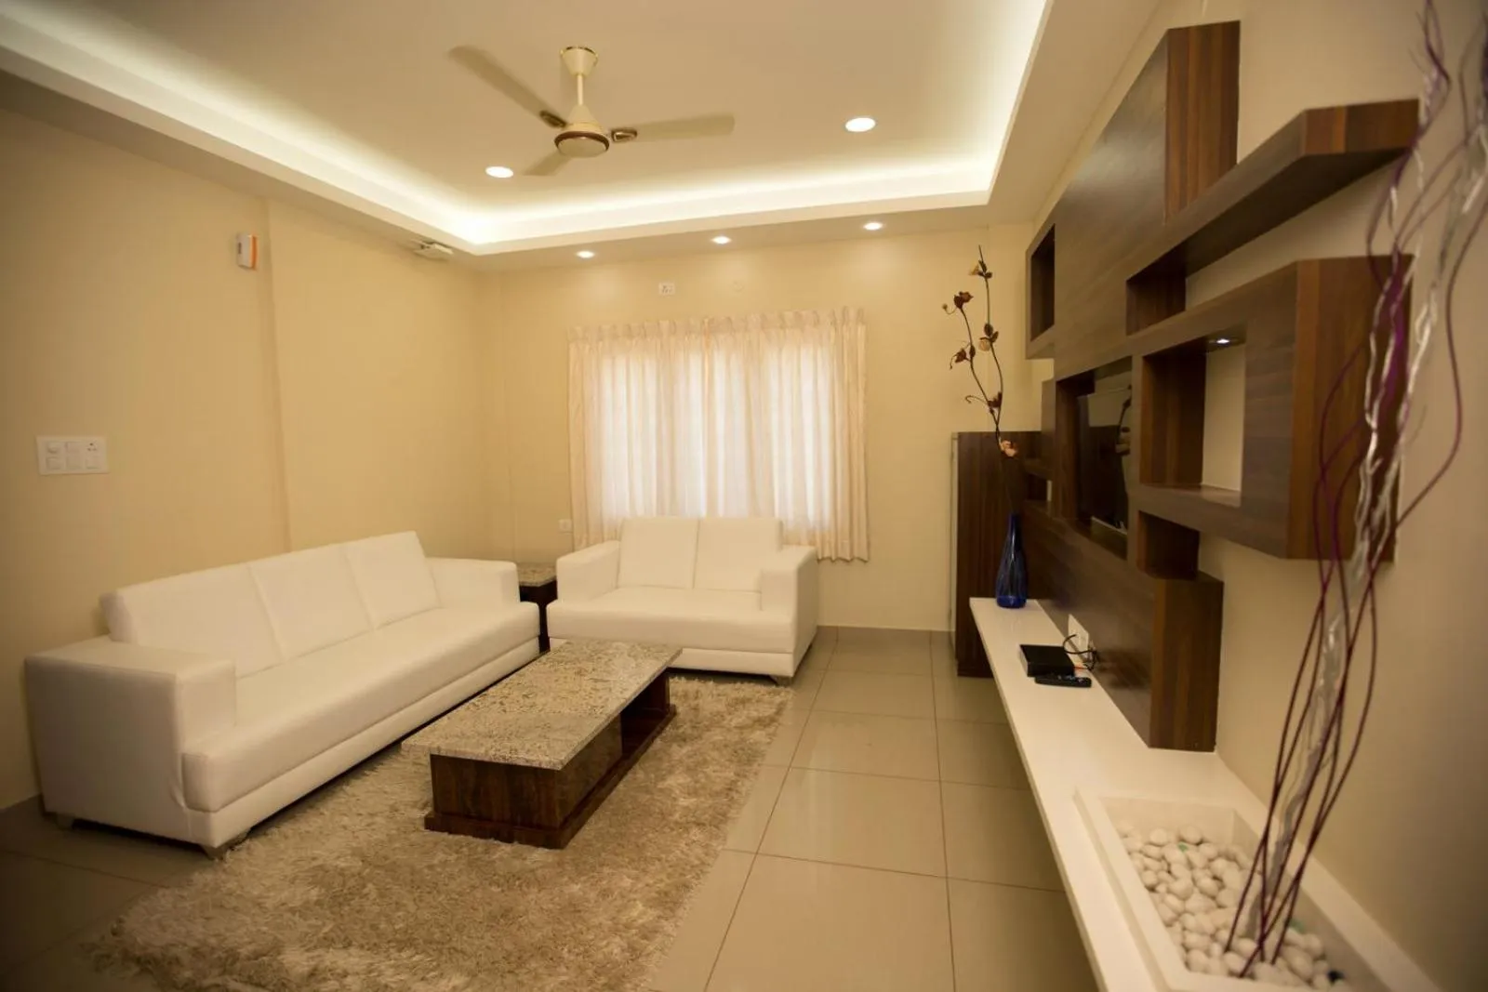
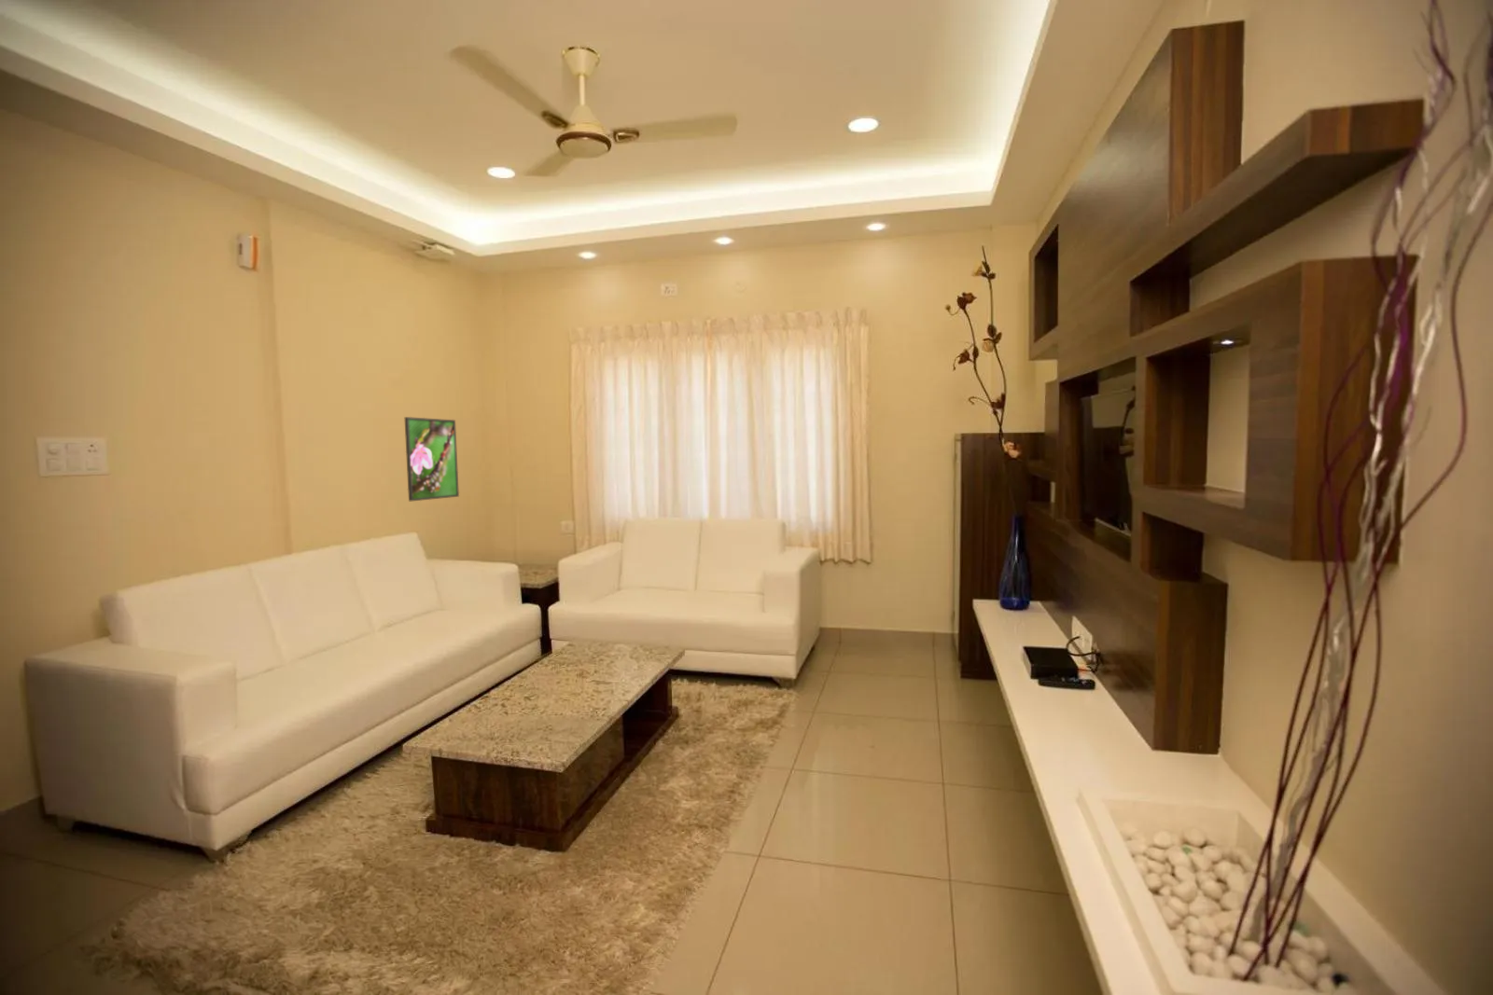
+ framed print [404,416,460,502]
